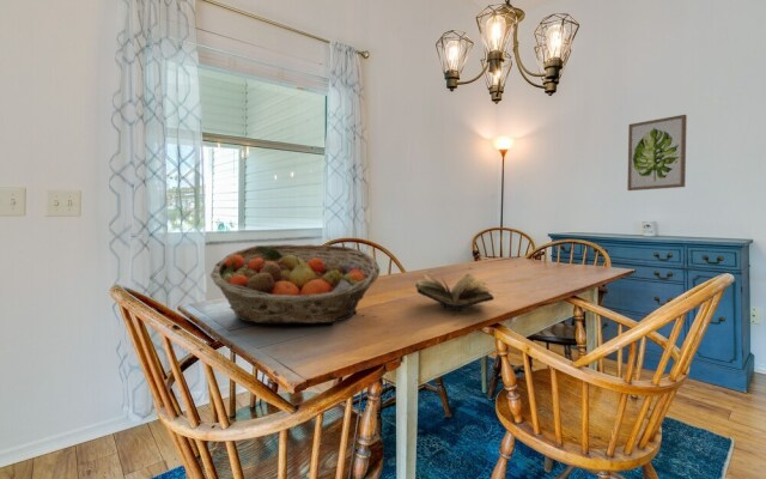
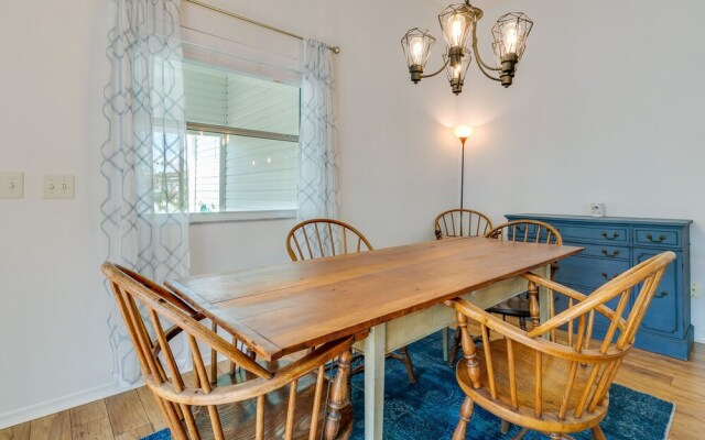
- wall art [626,114,688,192]
- fruit basket [209,243,381,325]
- book [414,271,494,313]
